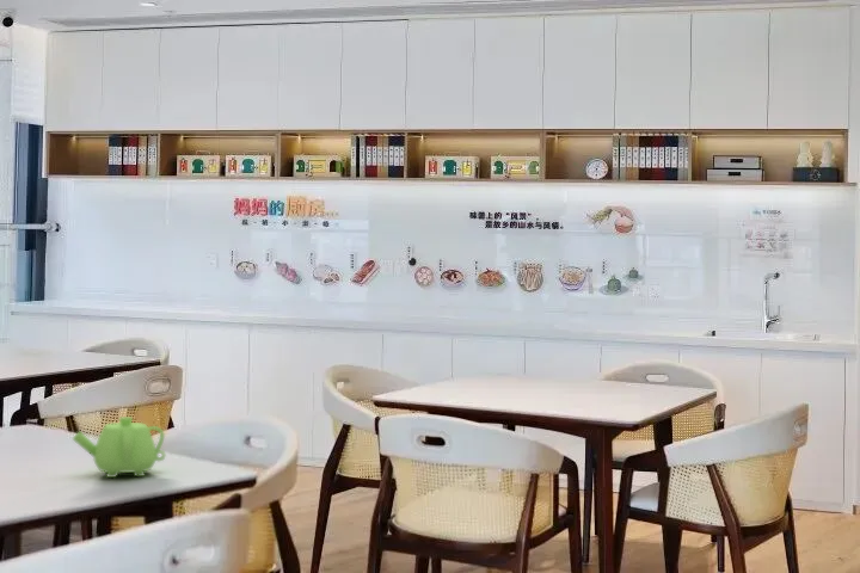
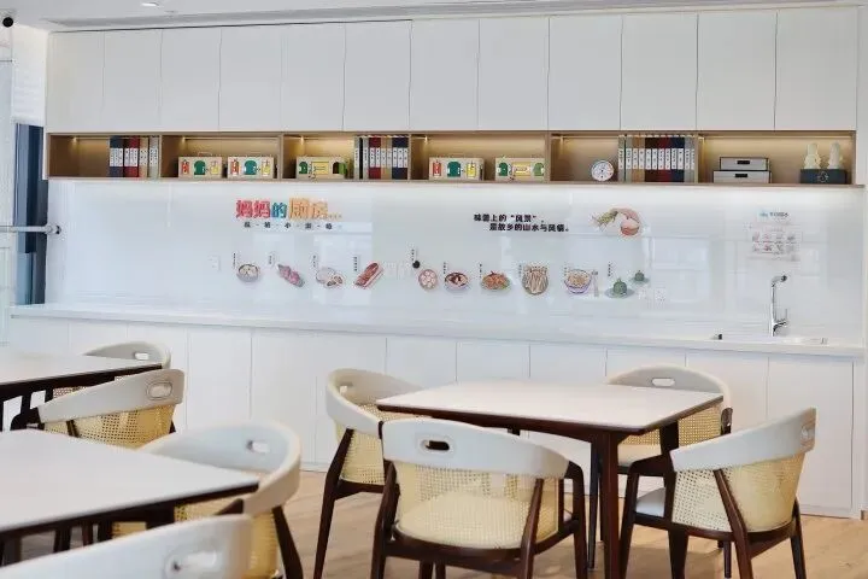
- teapot [72,415,166,479]
